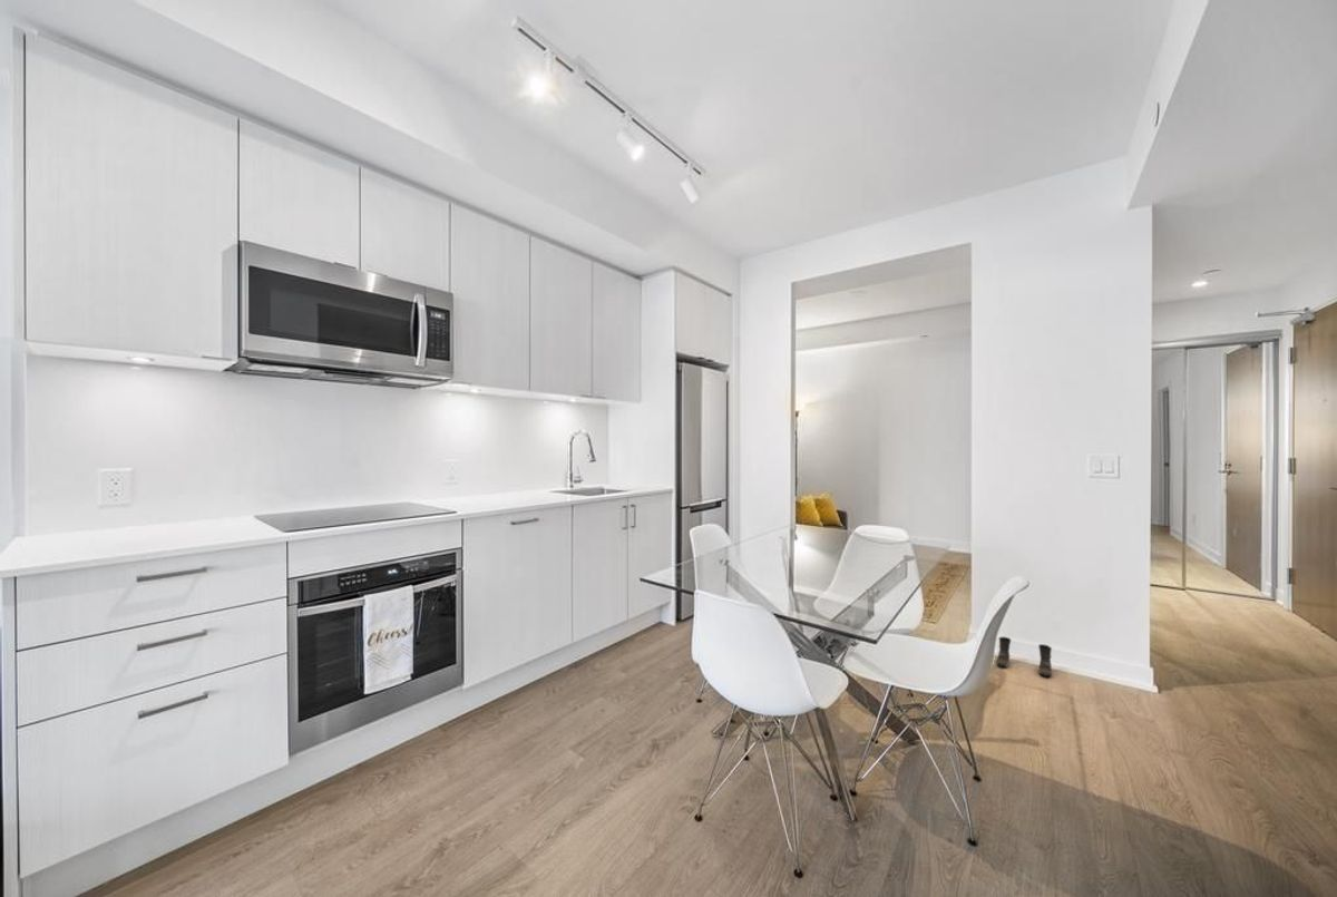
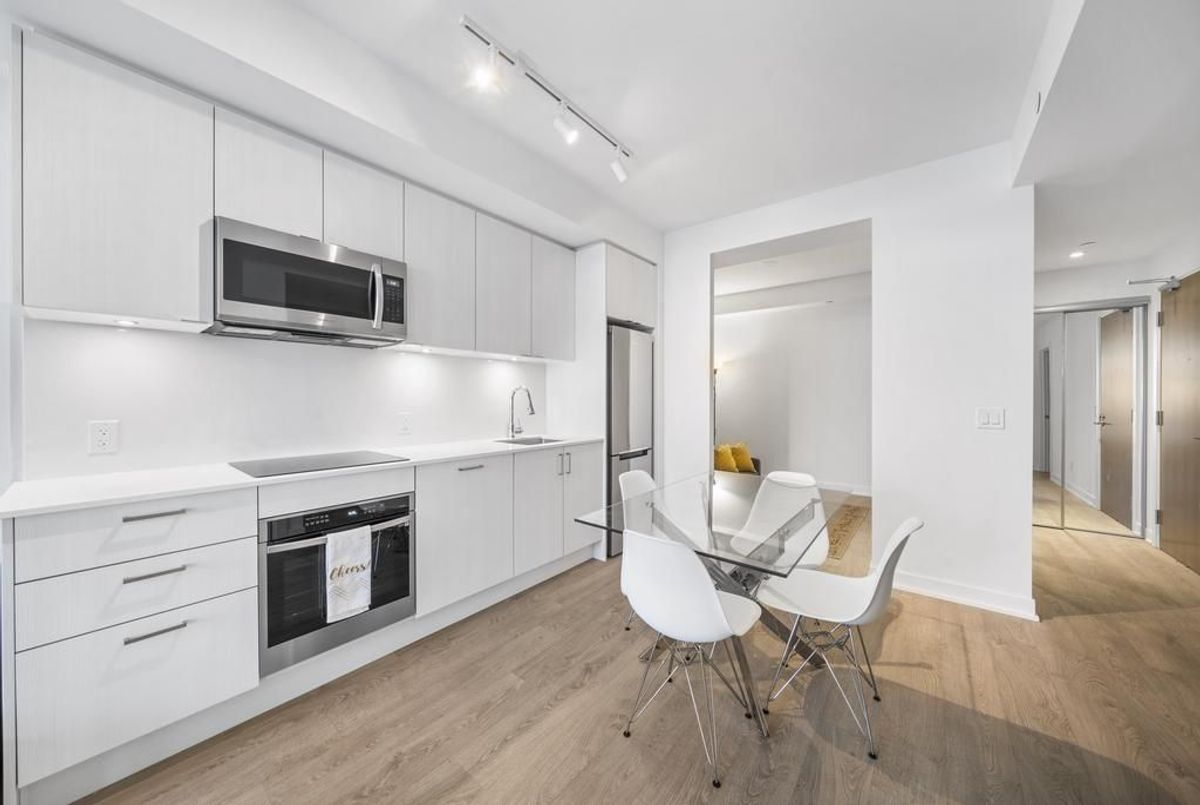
- boots [995,635,1053,677]
